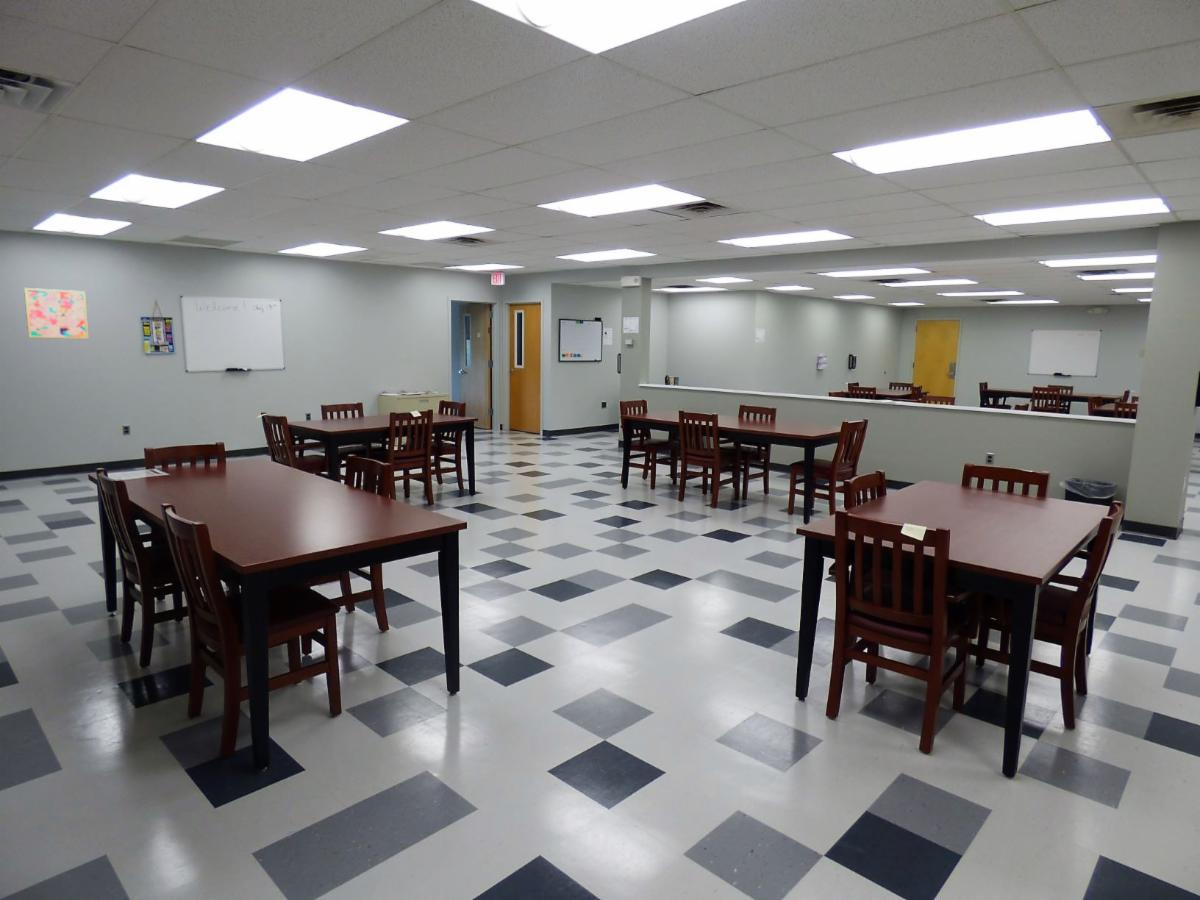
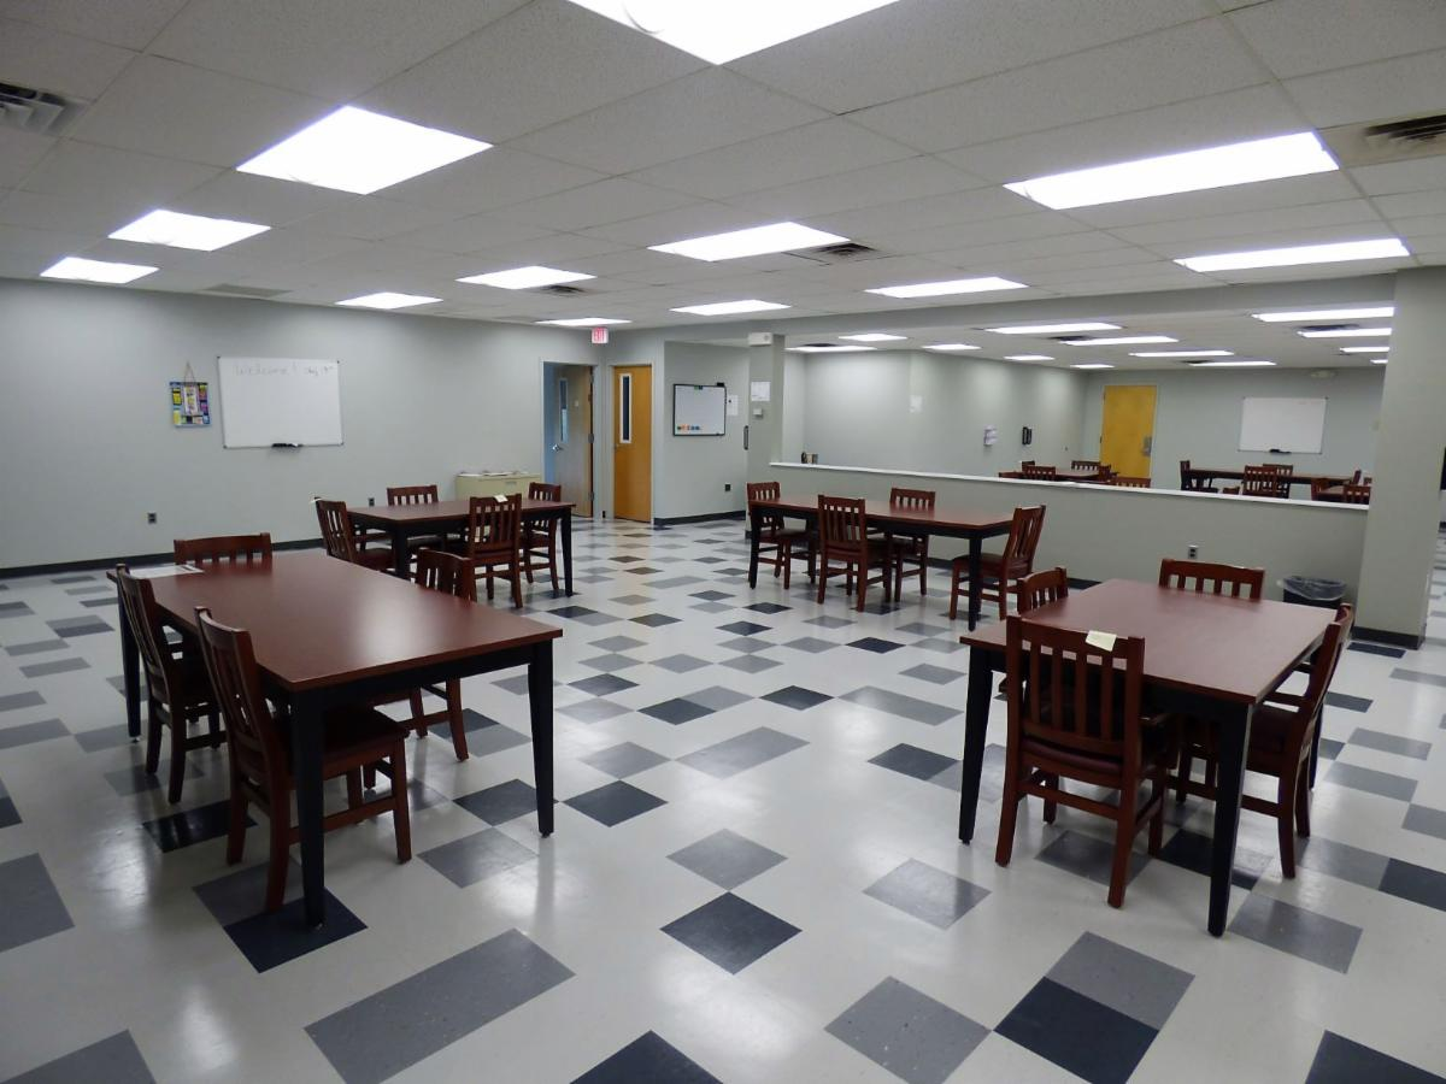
- wall art [23,287,90,340]
